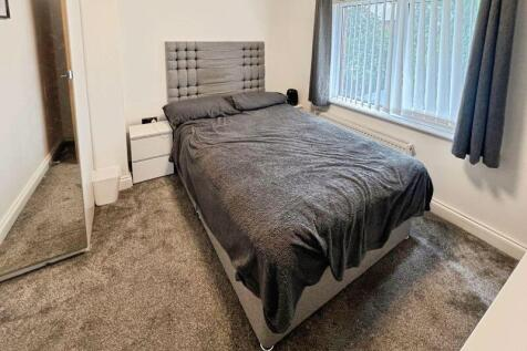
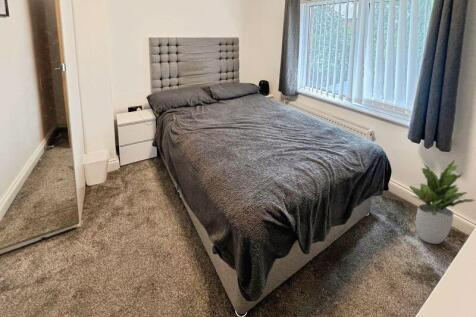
+ potted plant [409,159,476,245]
